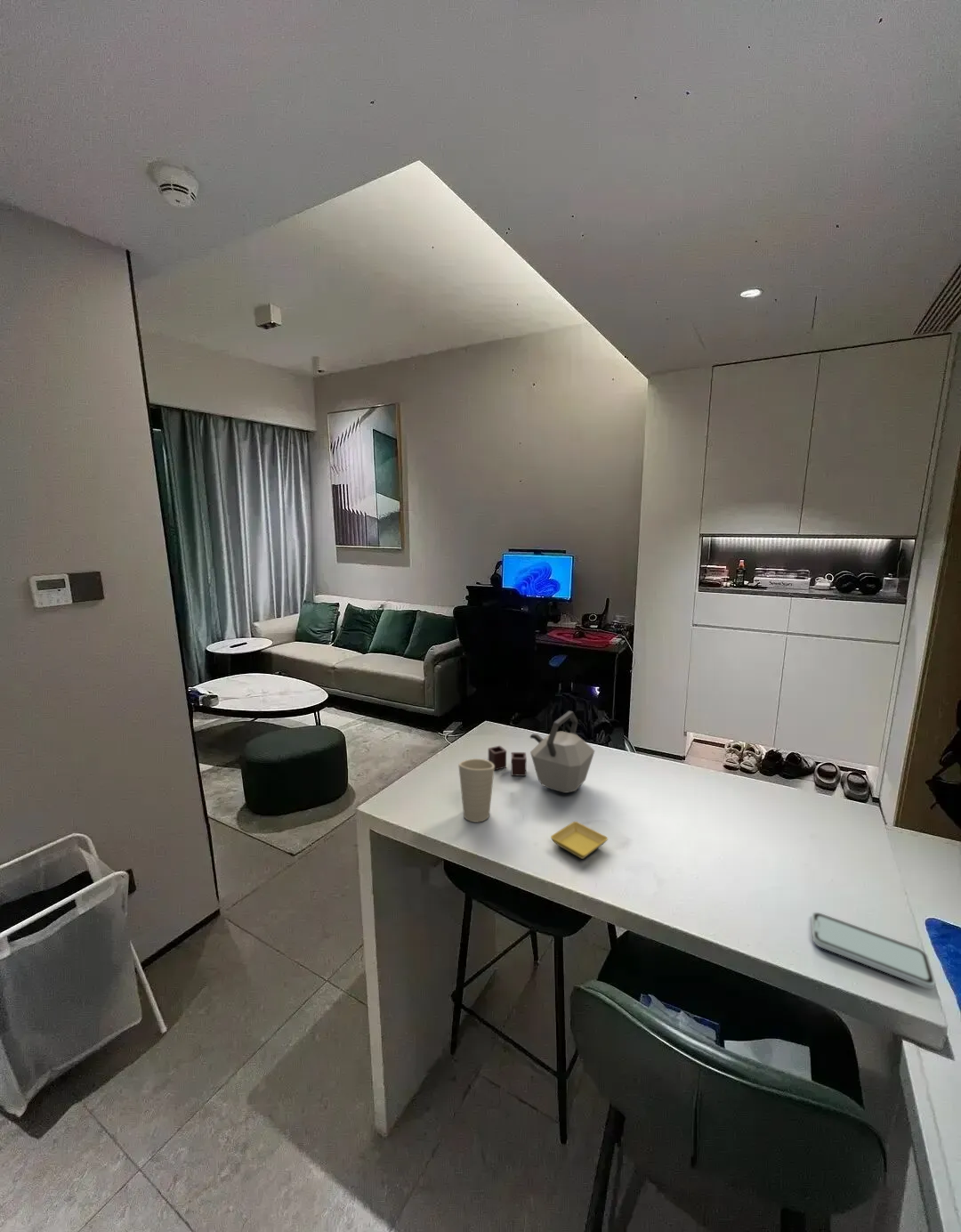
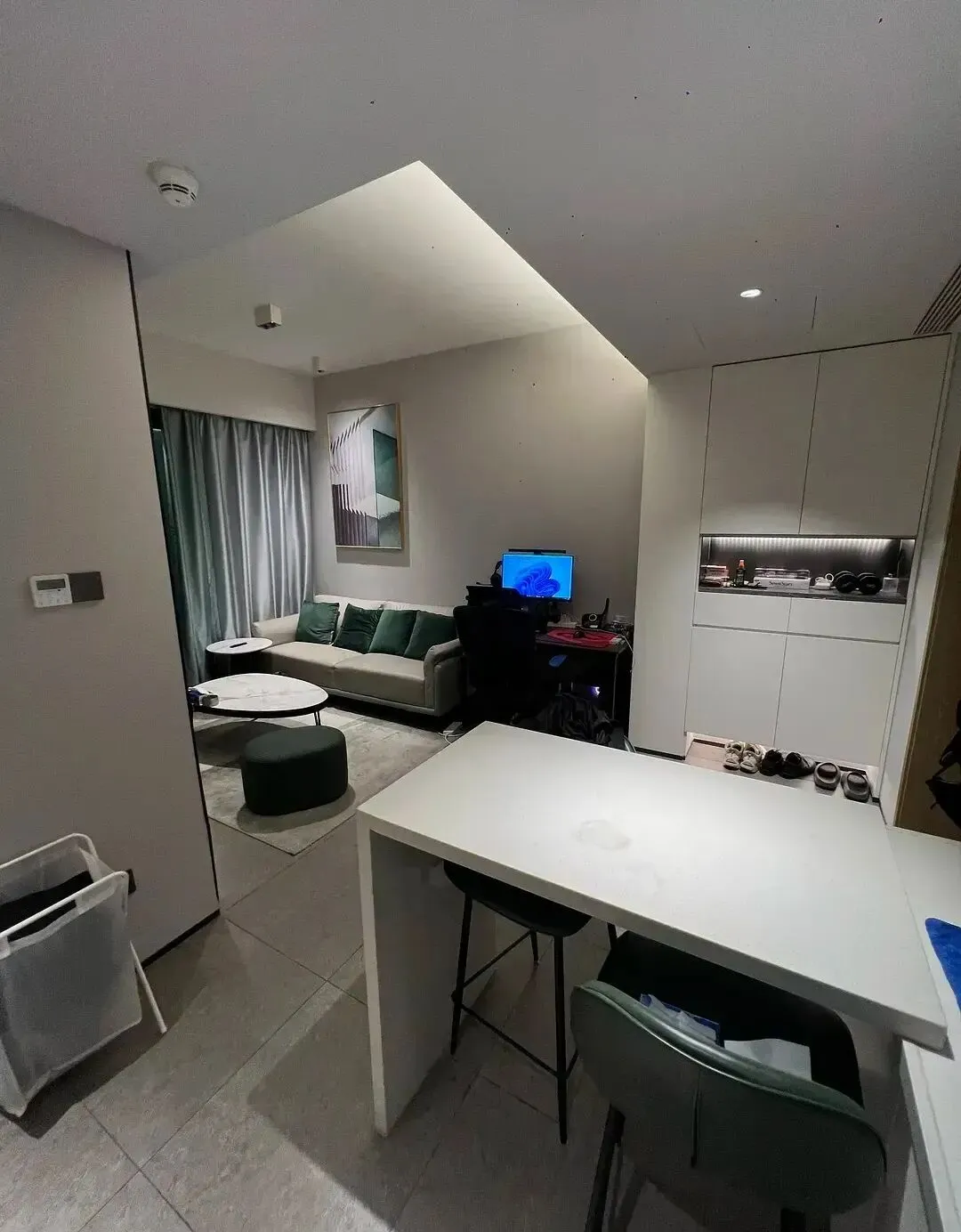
- saucer [550,821,609,860]
- smartphone [811,912,937,990]
- cup [457,758,495,823]
- kettle [488,710,595,794]
